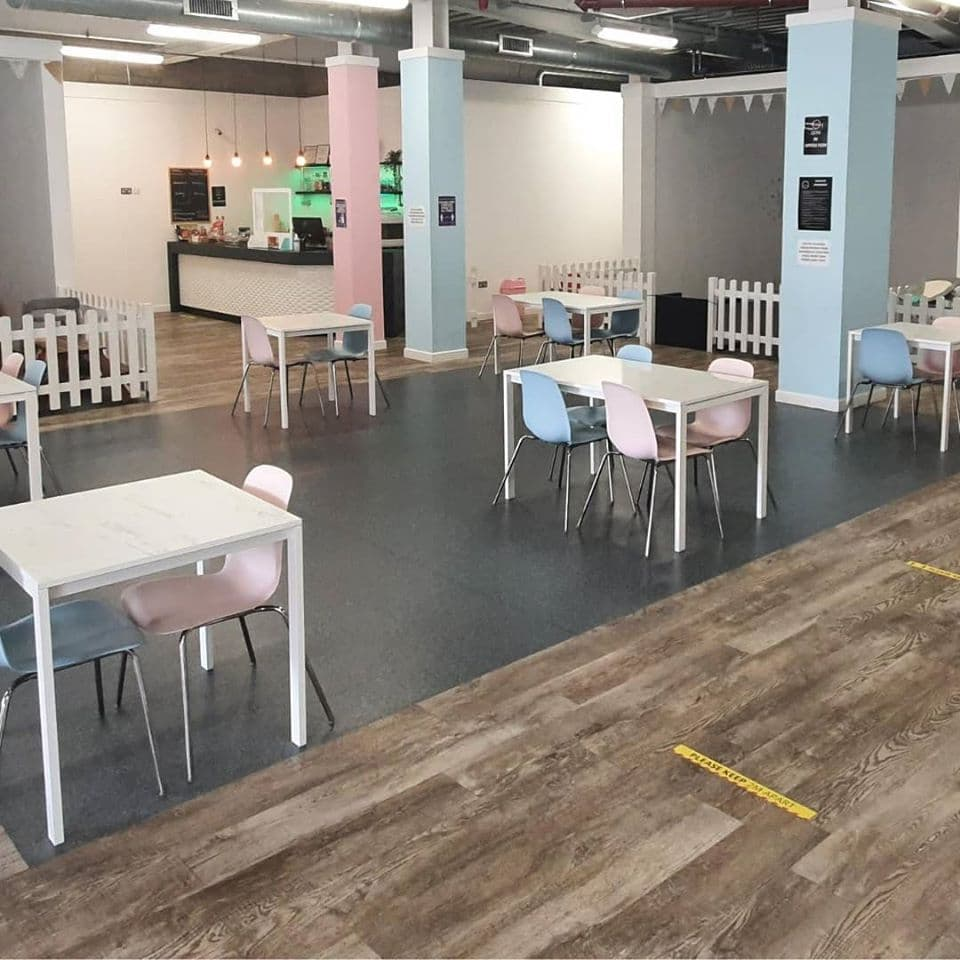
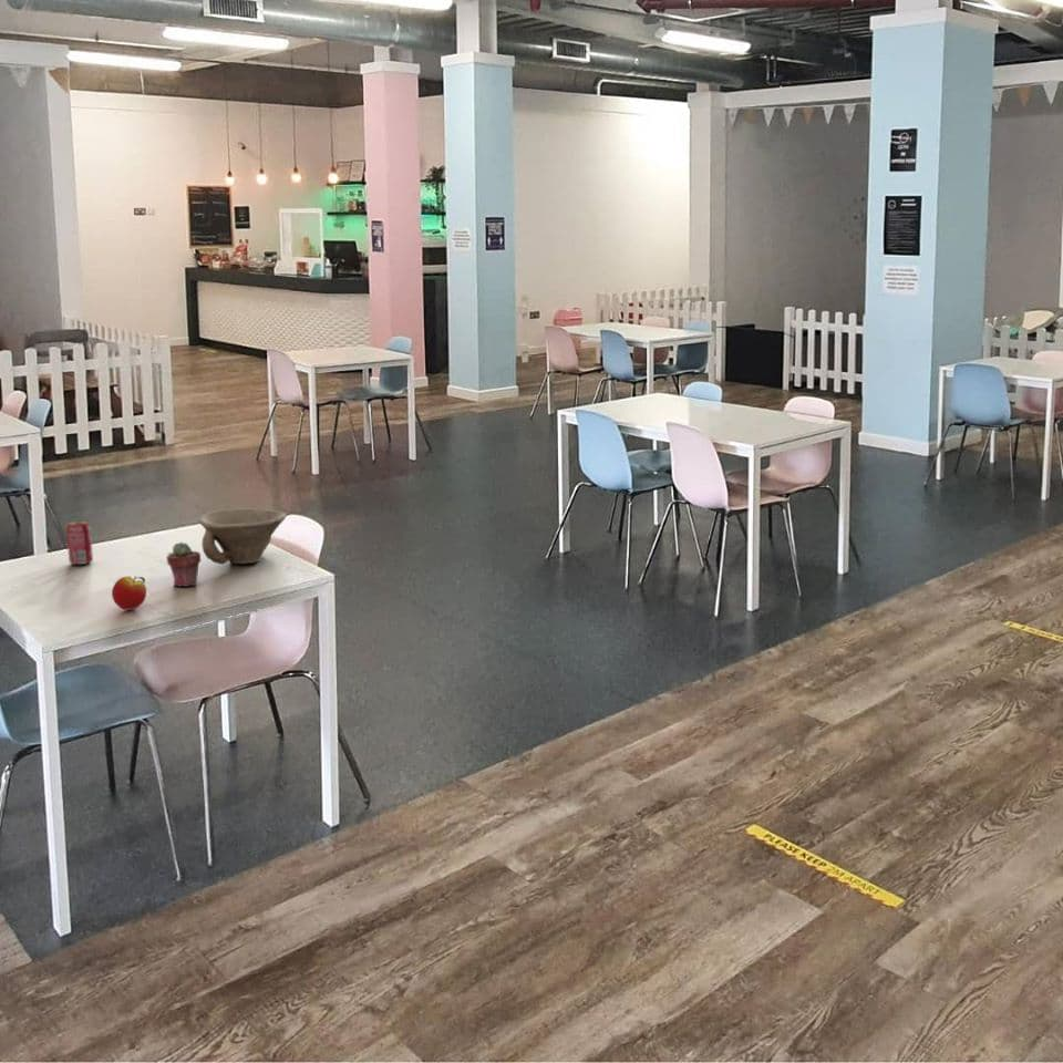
+ beverage can [65,519,94,566]
+ apple [111,575,147,611]
+ potted succulent [165,541,203,588]
+ bowl [198,508,287,565]
